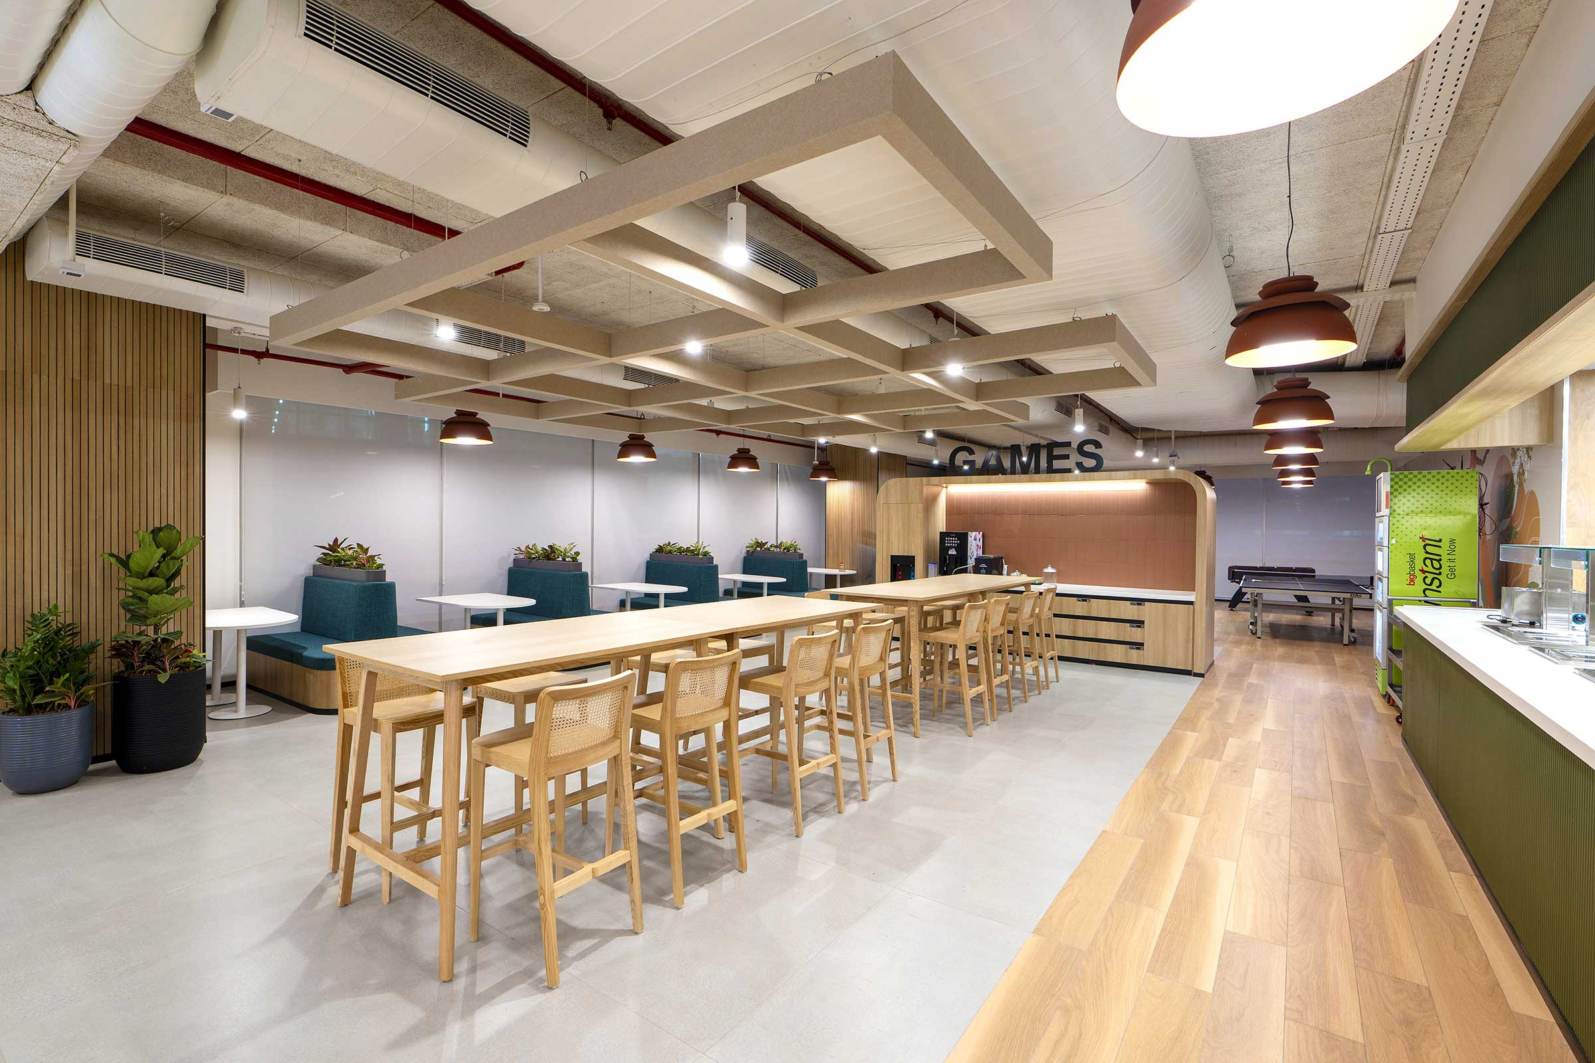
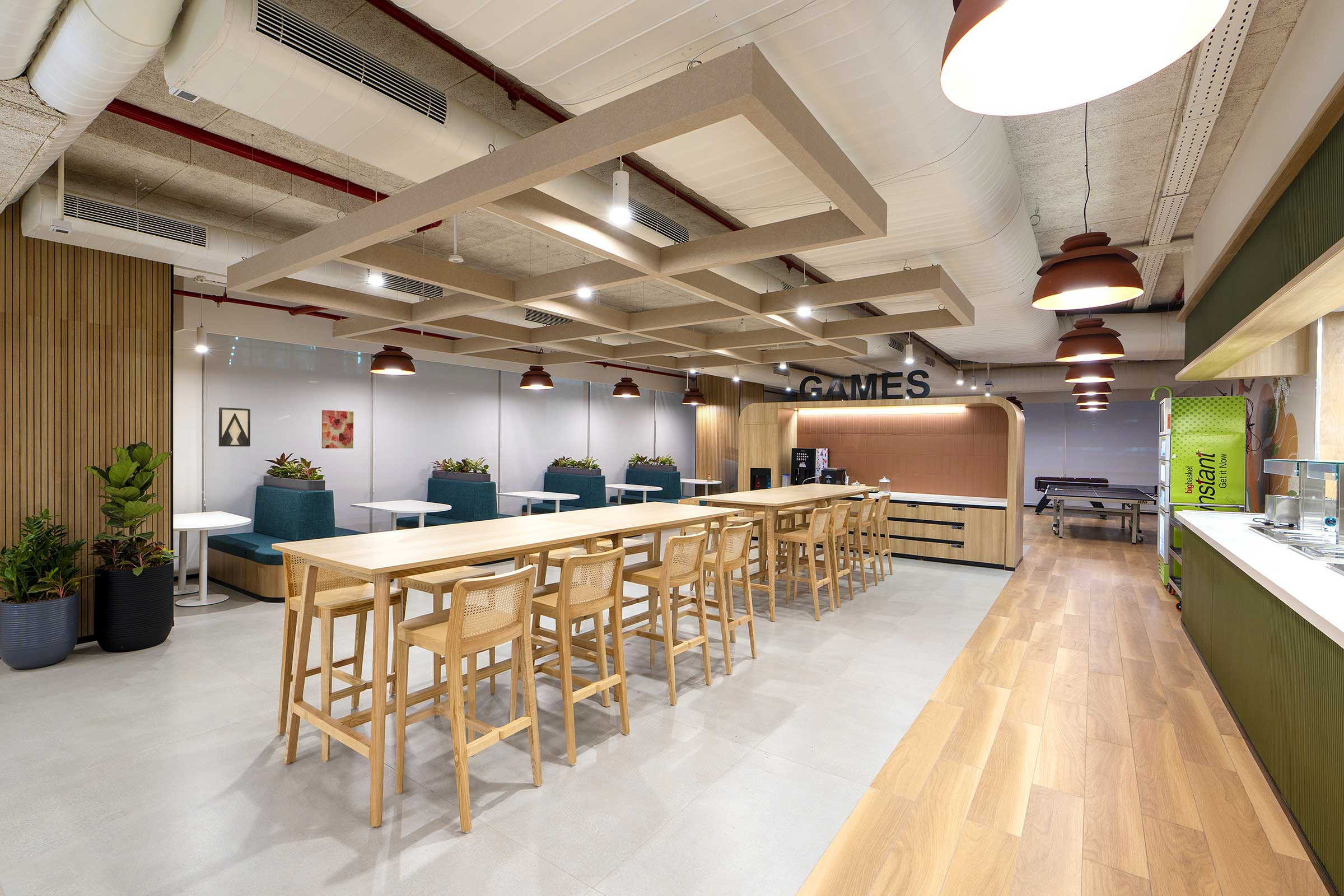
+ wall art [218,407,251,447]
+ wall art [321,409,354,449]
